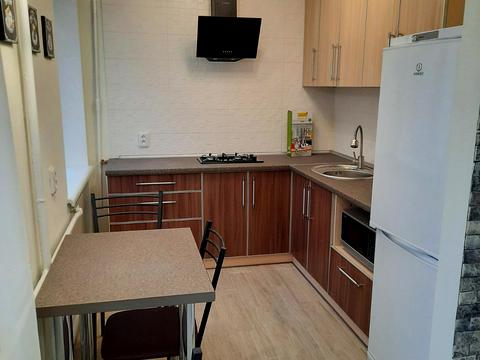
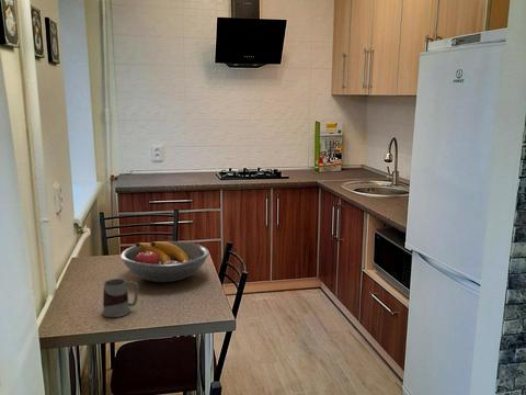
+ mug [101,278,139,318]
+ fruit bowl [119,240,210,283]
